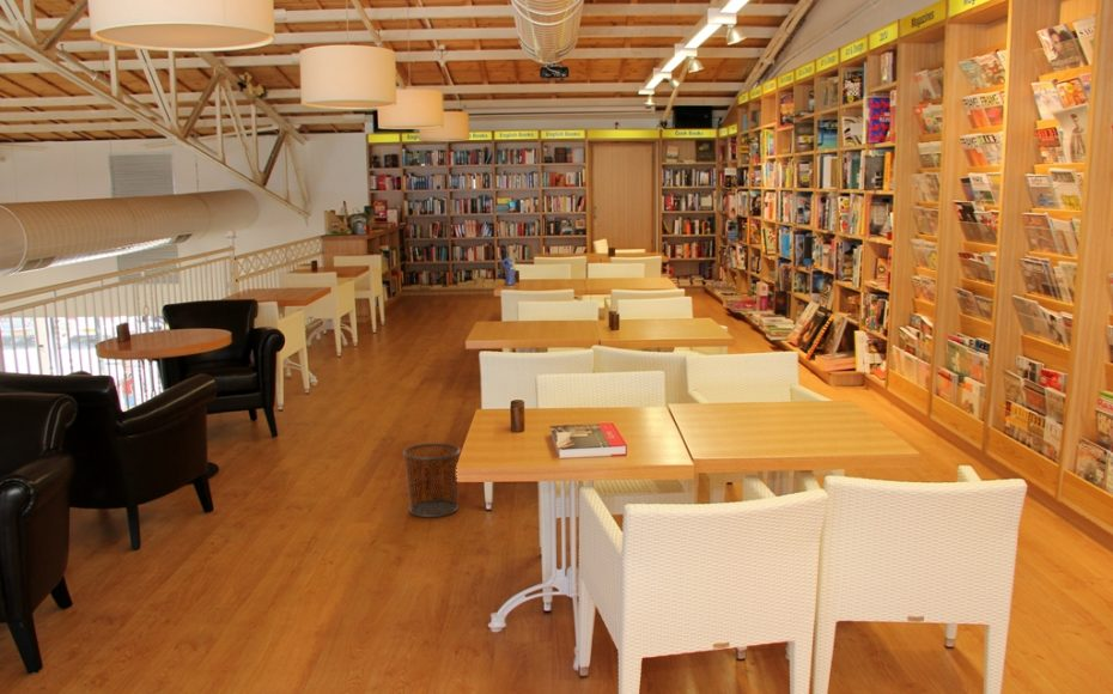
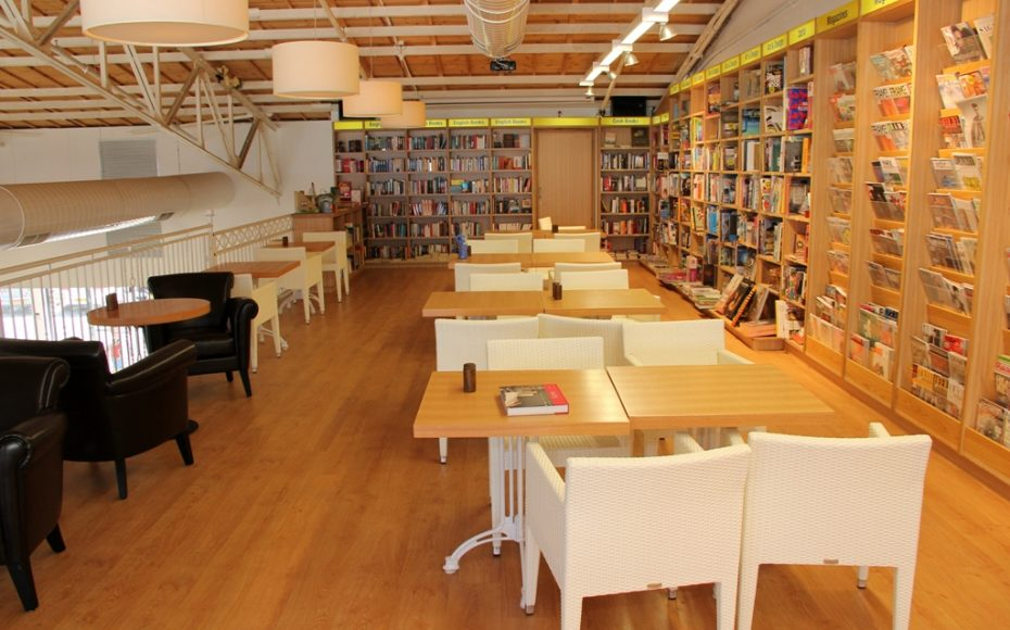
- waste bin [401,442,462,518]
